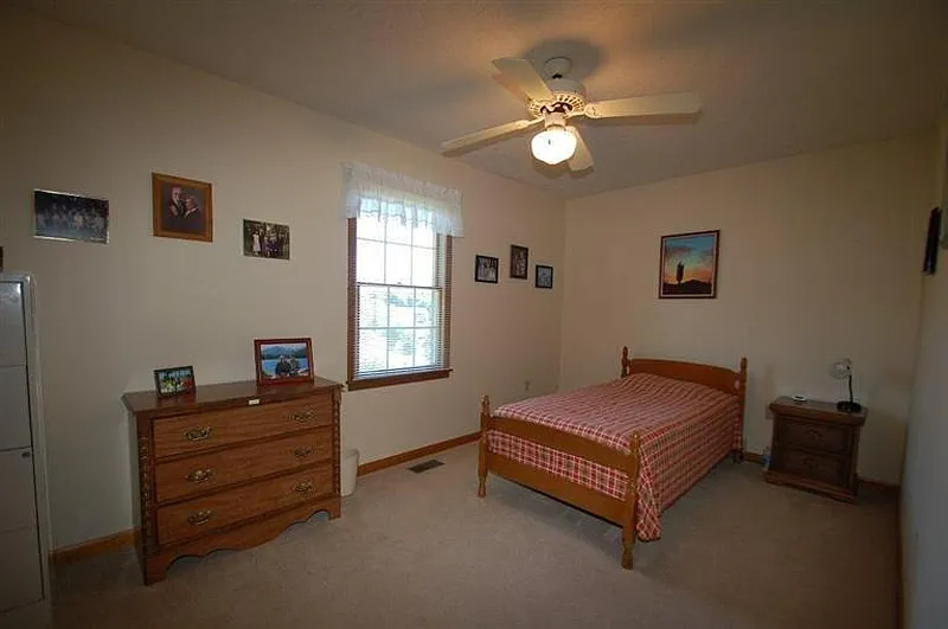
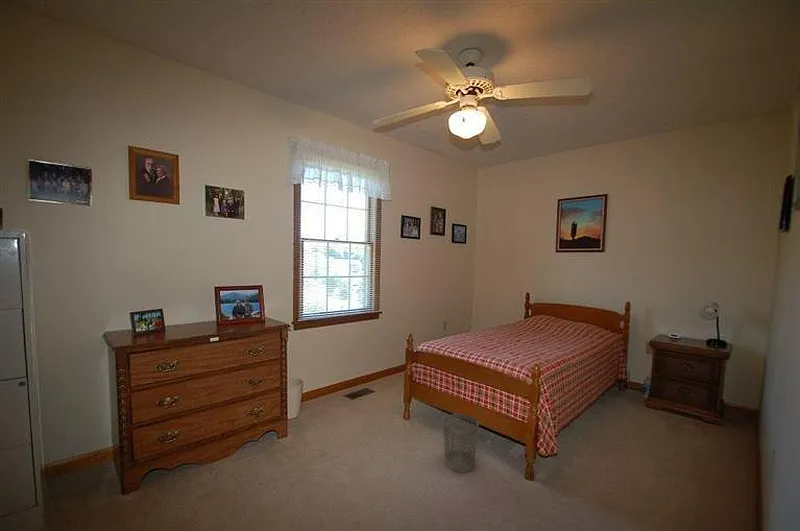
+ wastebasket [442,413,480,473]
